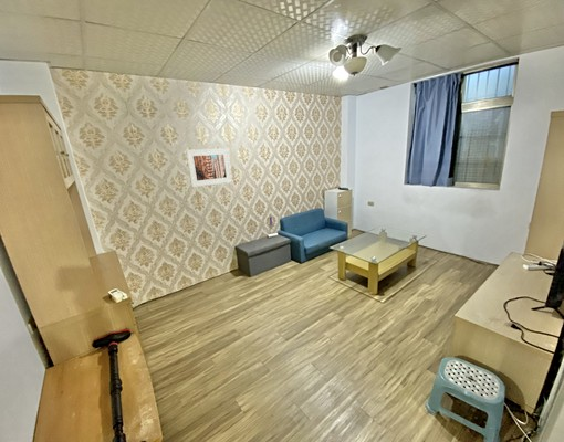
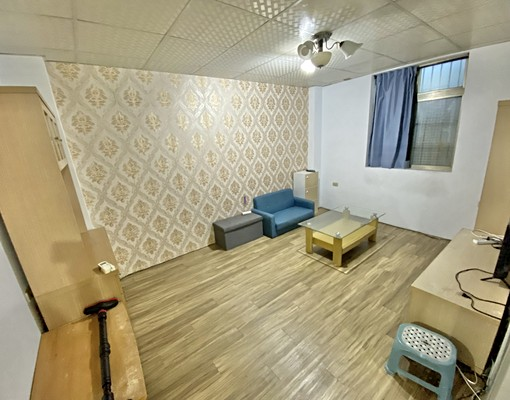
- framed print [185,147,233,188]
